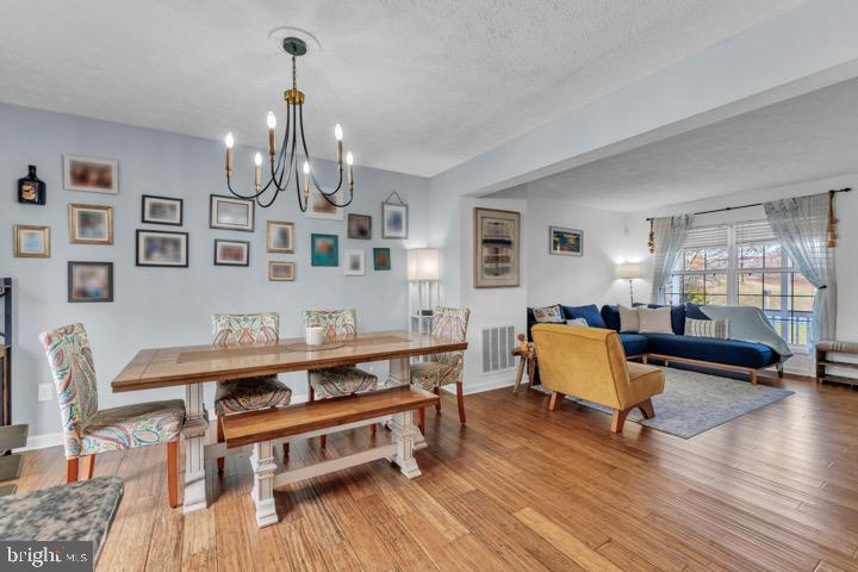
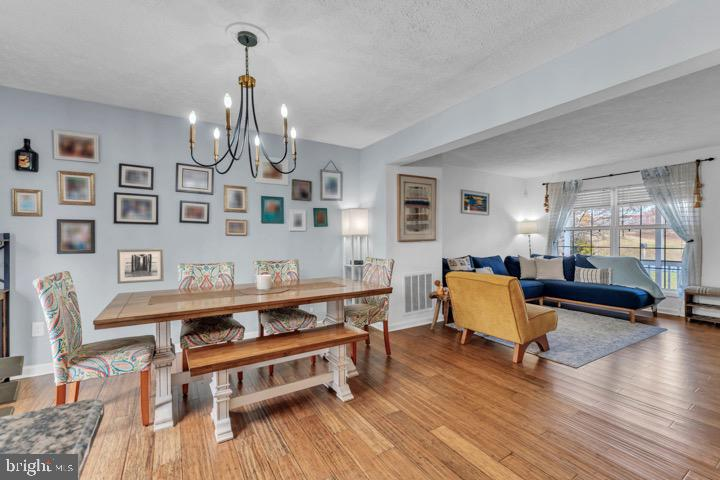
+ wall art [116,247,165,285]
